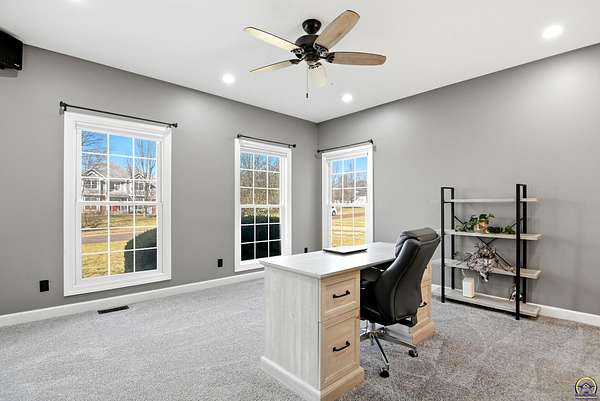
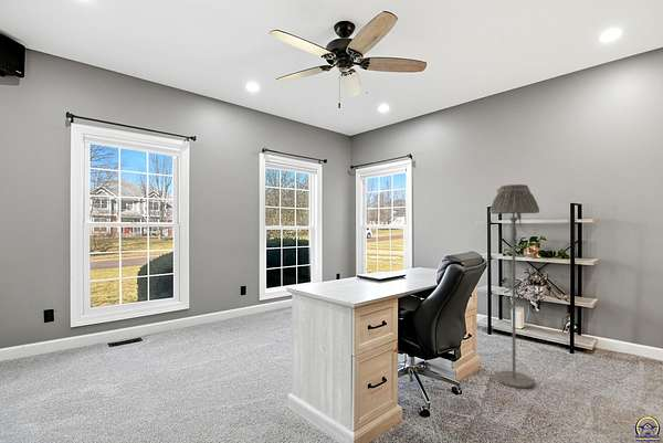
+ floor lamp [488,183,540,389]
